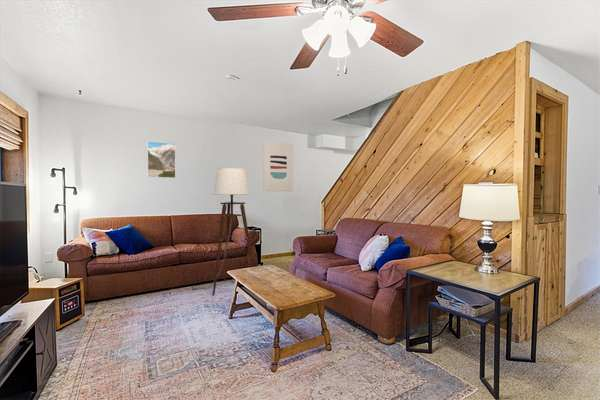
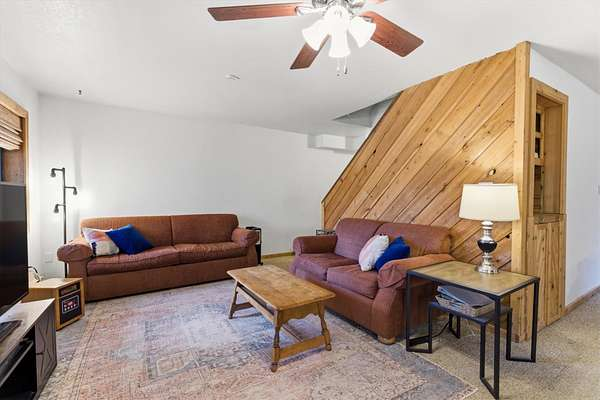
- wall art [262,140,294,192]
- floor lamp [190,166,255,296]
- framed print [147,140,176,179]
